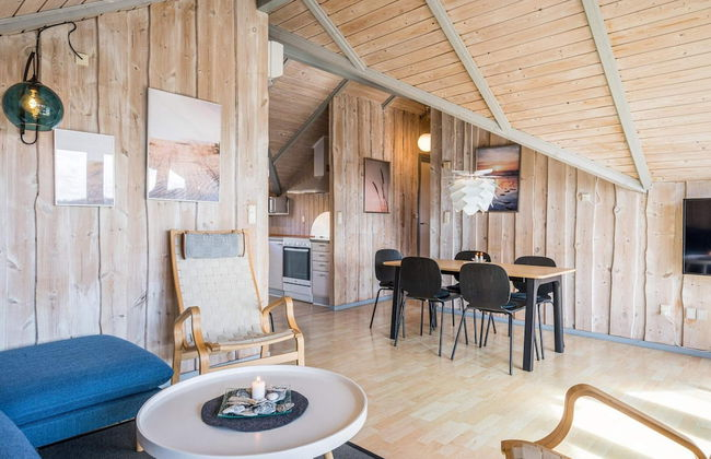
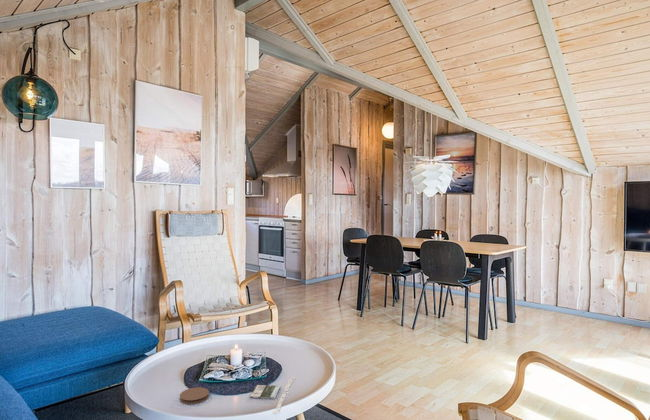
+ coaster [179,386,210,405]
+ magazine [249,376,296,414]
